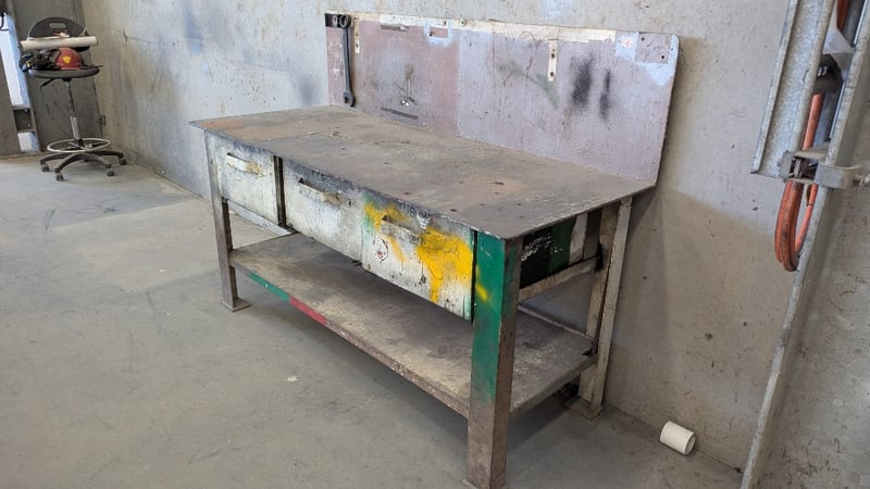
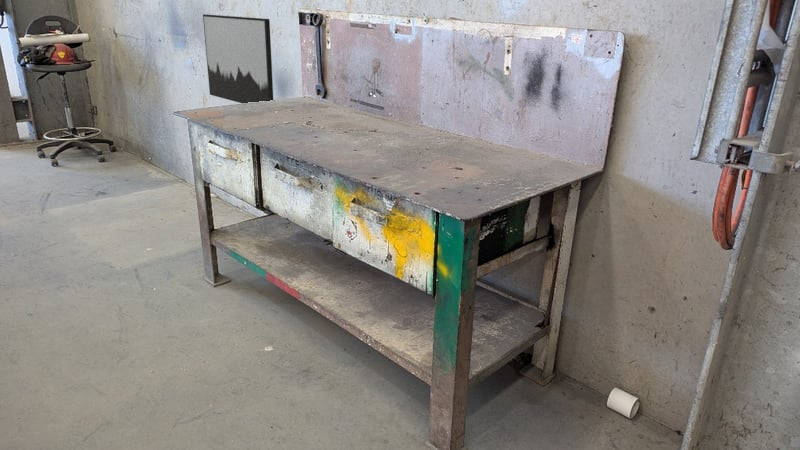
+ wall art [202,13,274,104]
